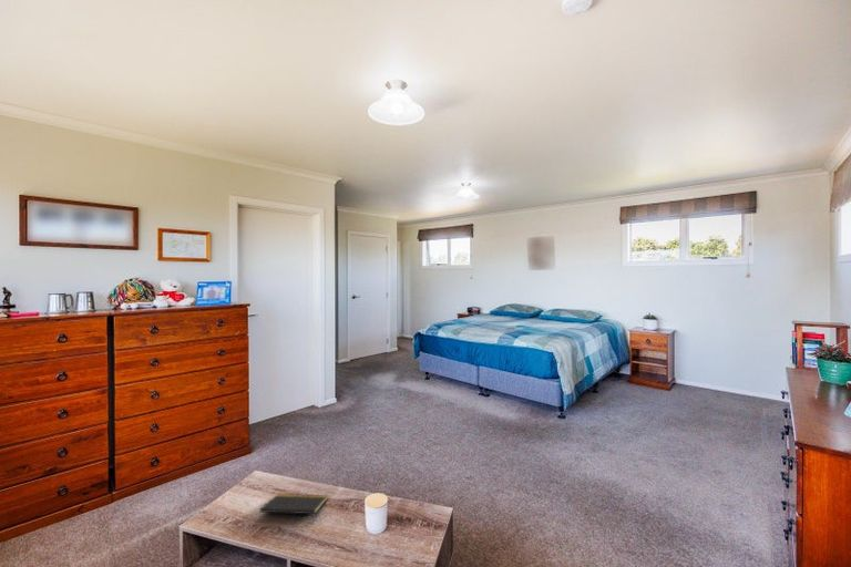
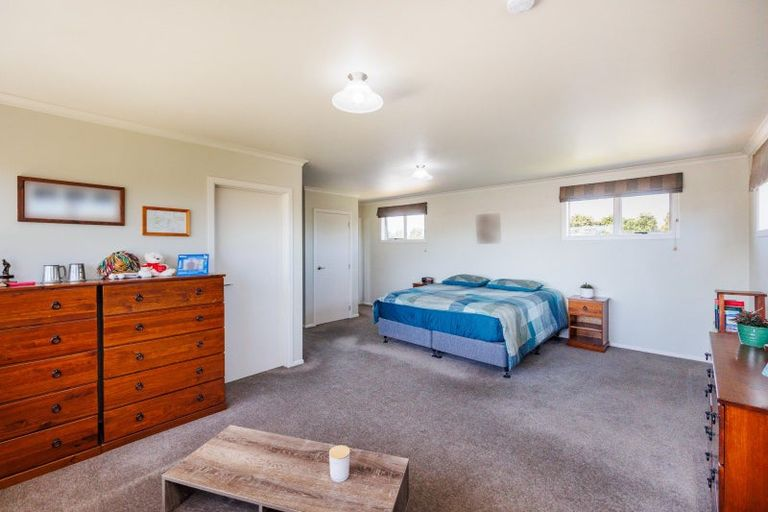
- notepad [258,493,329,522]
